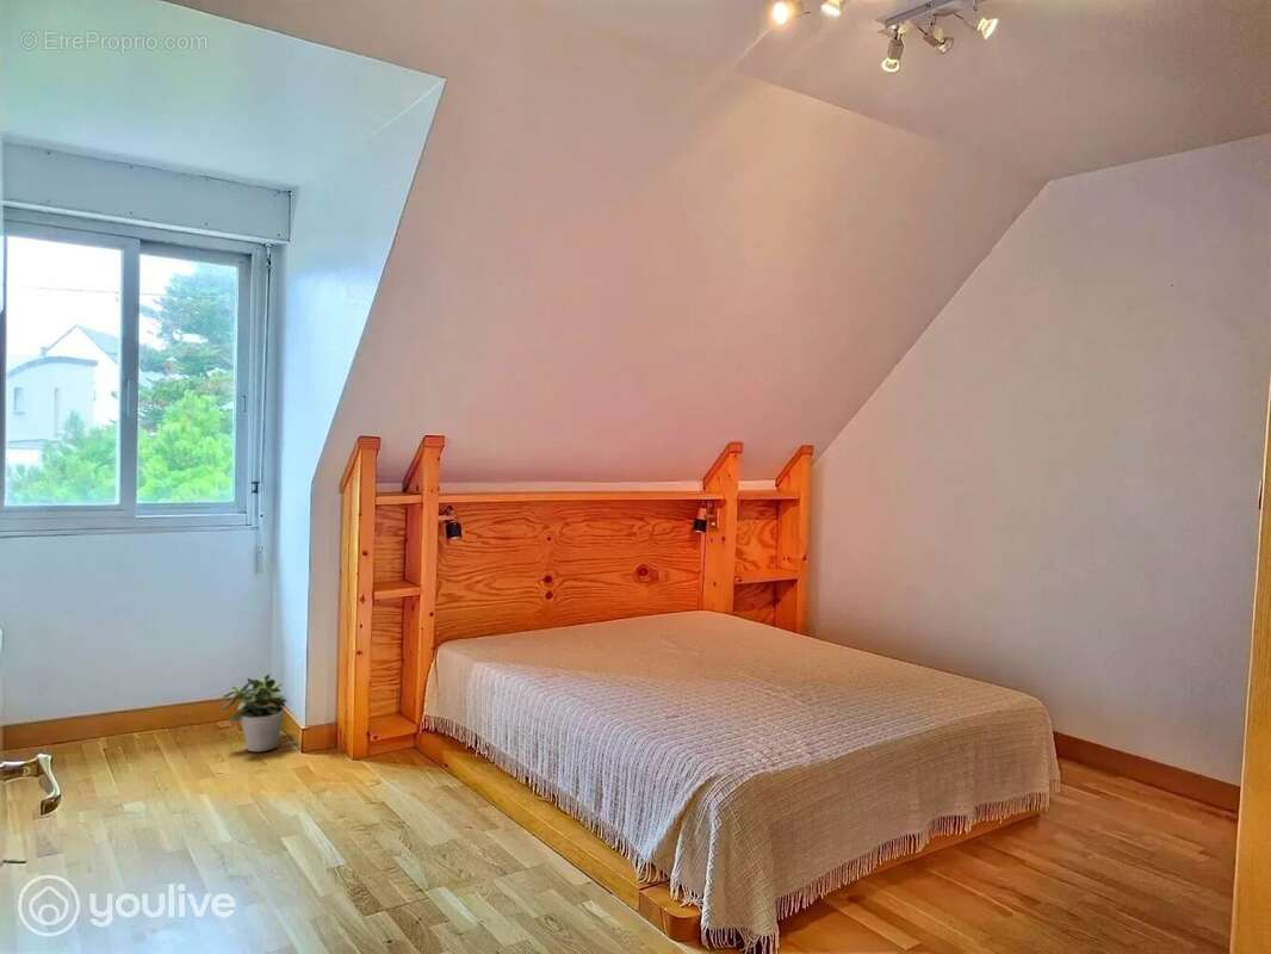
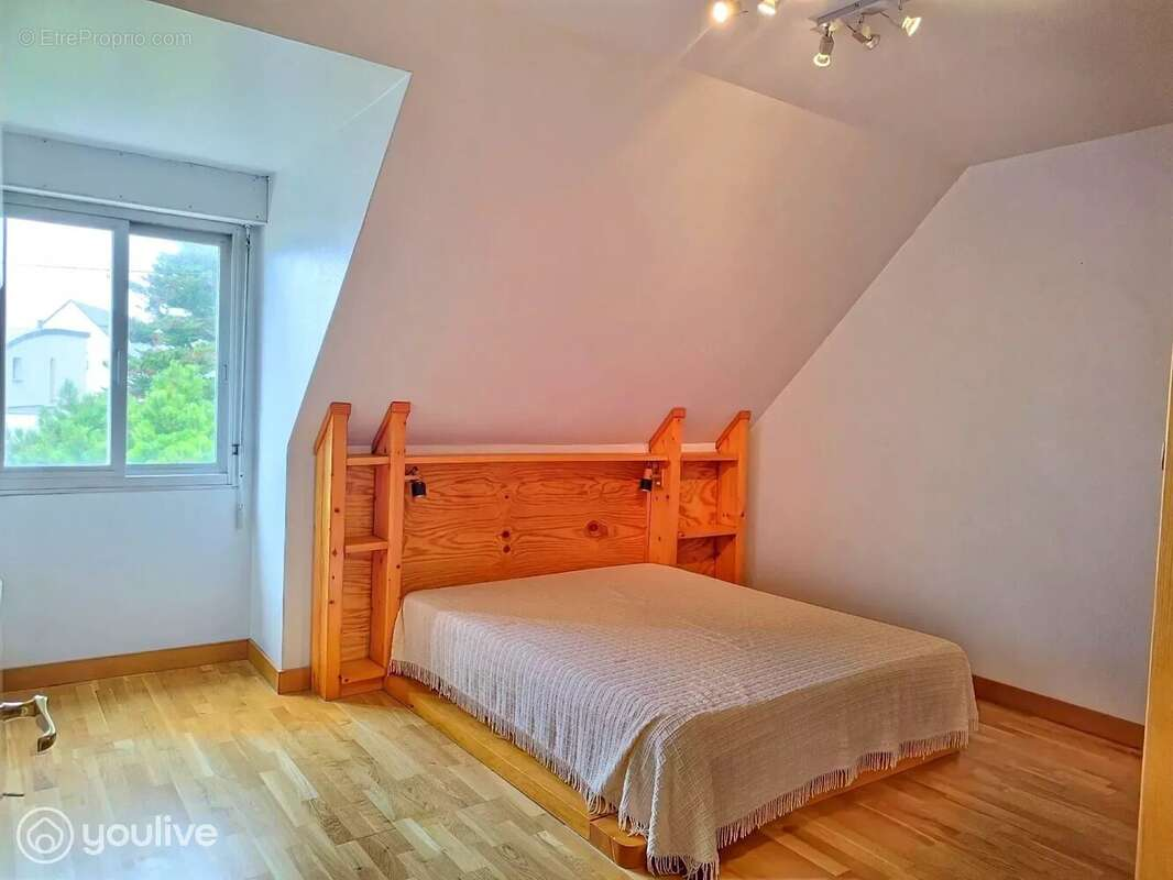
- potted plant [221,673,289,754]
